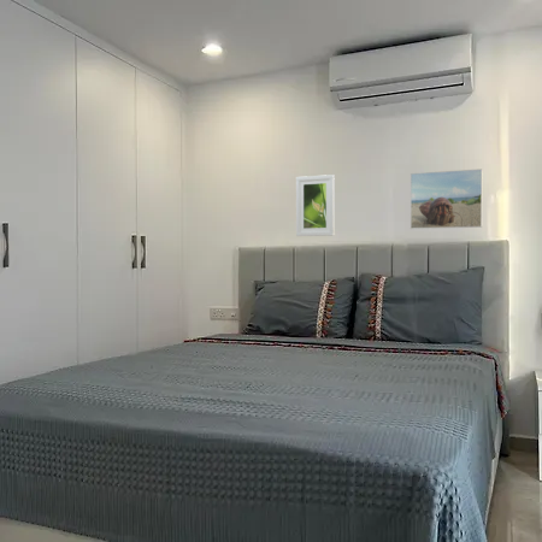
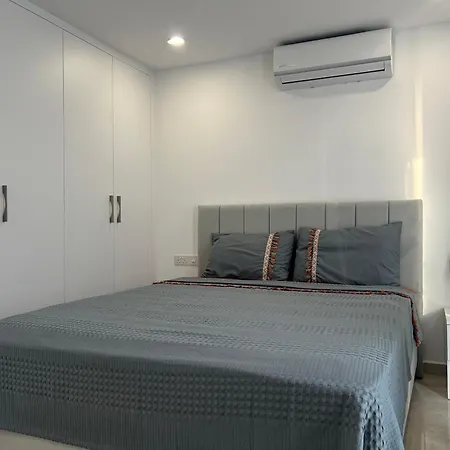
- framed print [410,167,484,230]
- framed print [295,173,336,237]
